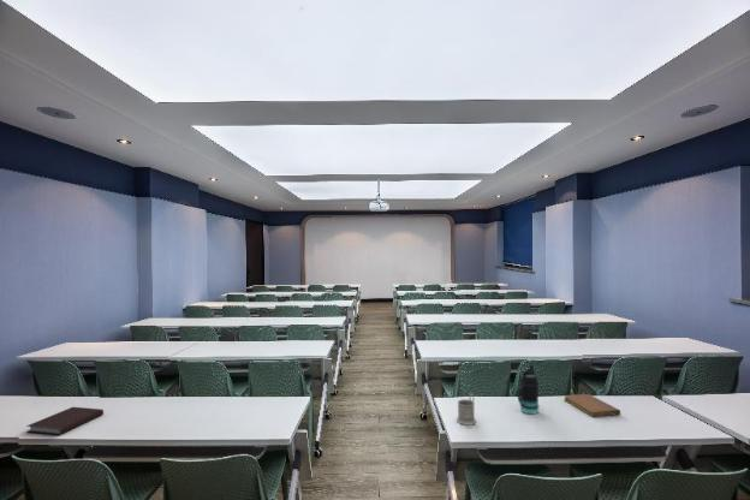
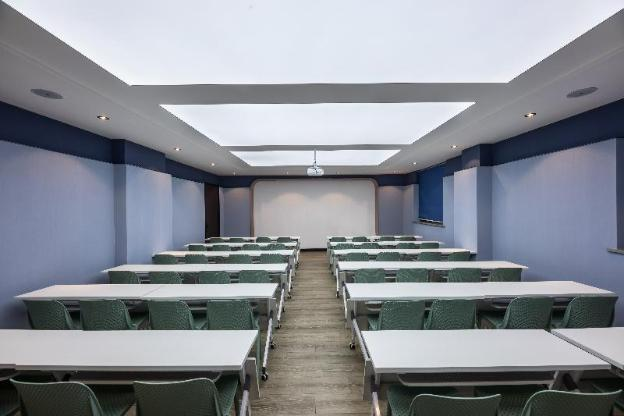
- mug [456,393,477,427]
- notebook [562,393,621,418]
- notebook [25,406,105,436]
- bottle [516,363,540,416]
